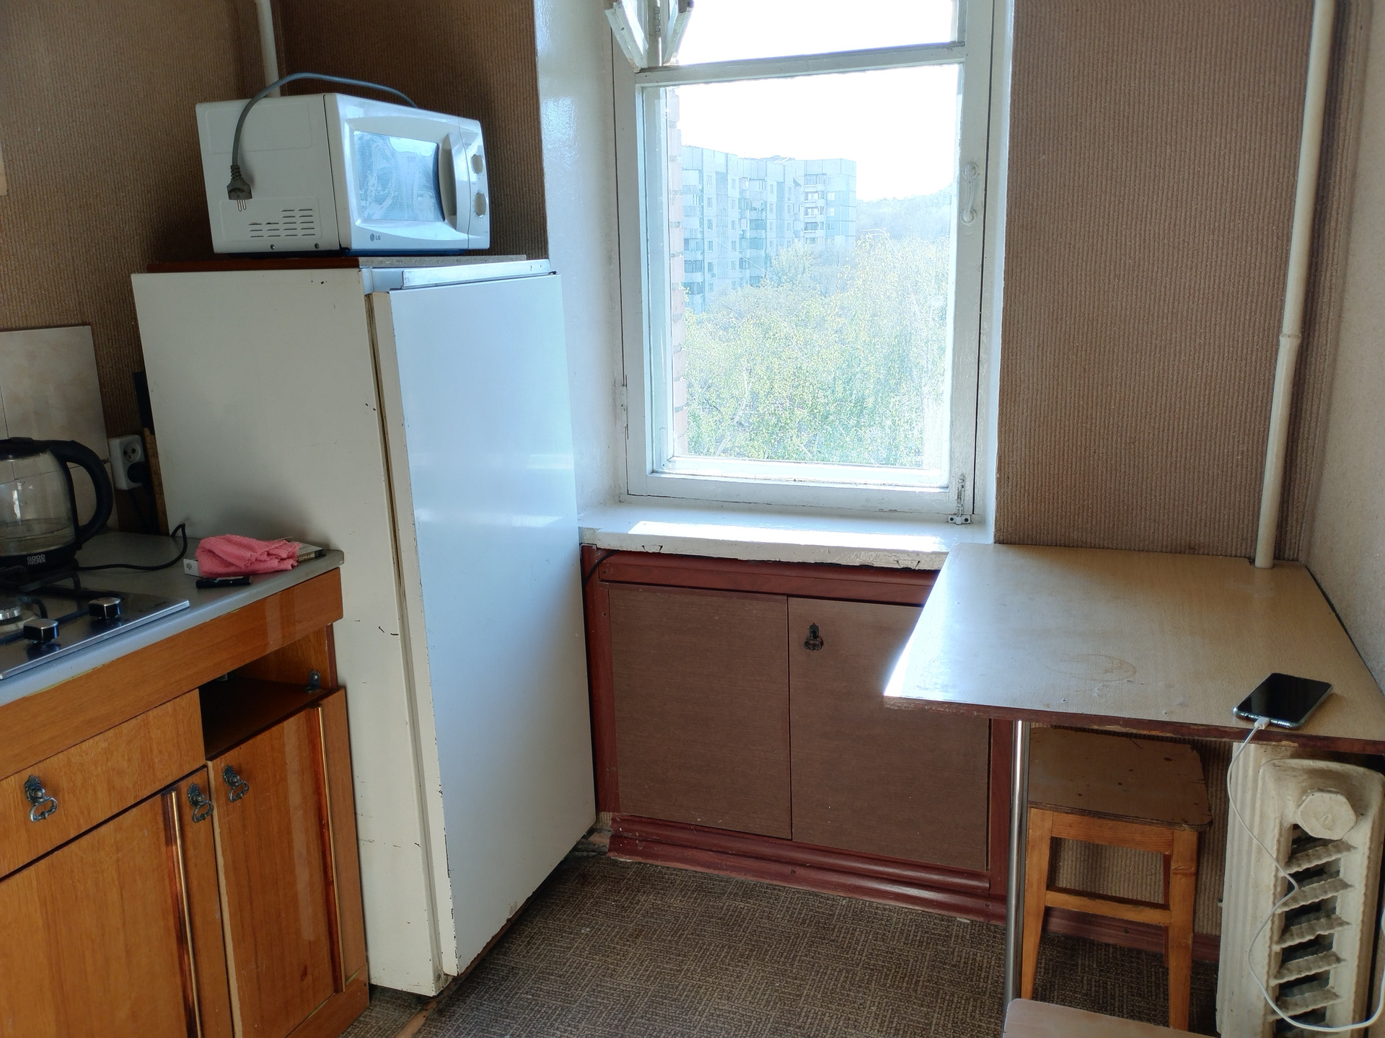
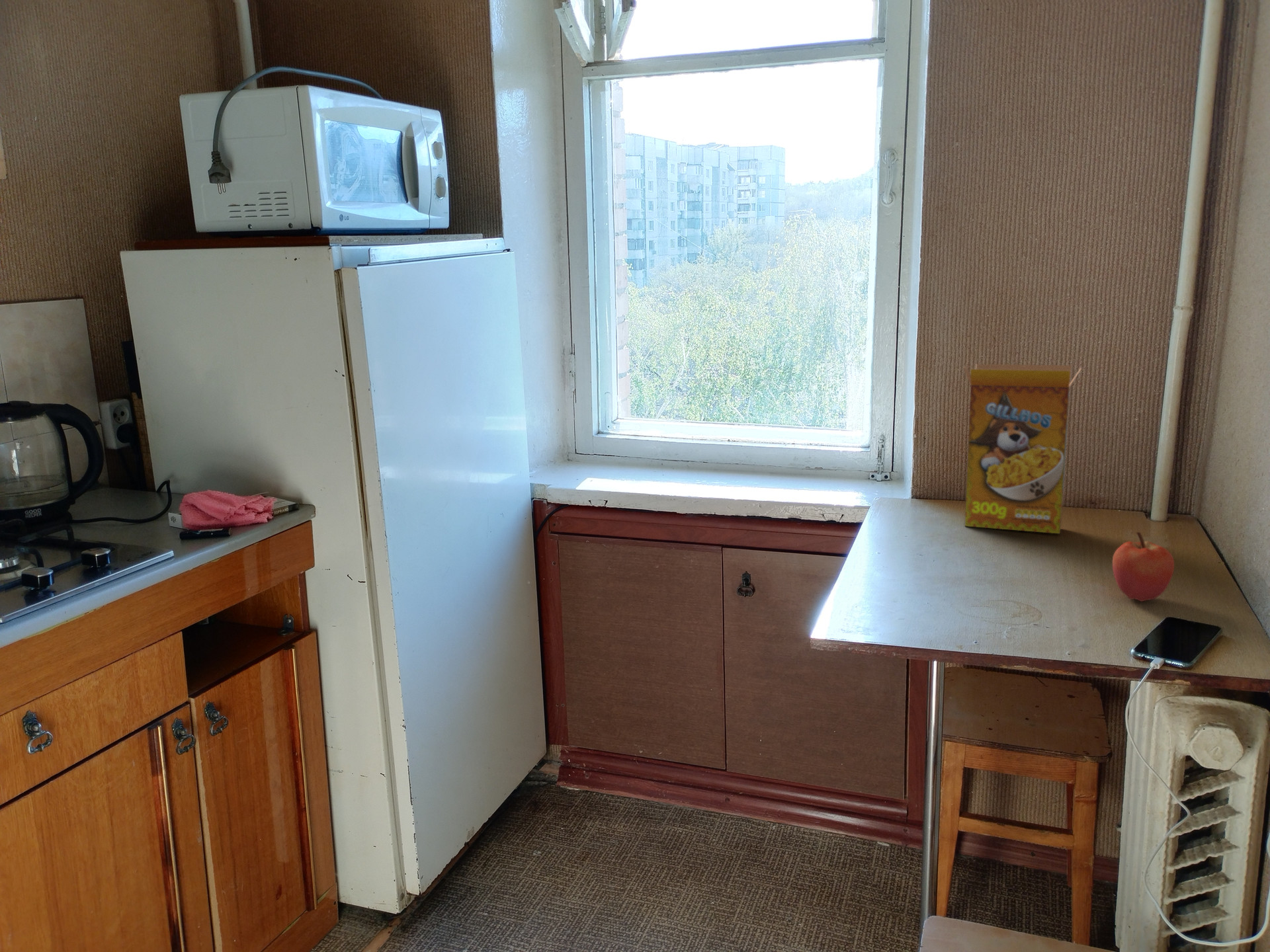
+ cereal box [962,364,1082,534]
+ apple [1112,532,1175,602]
